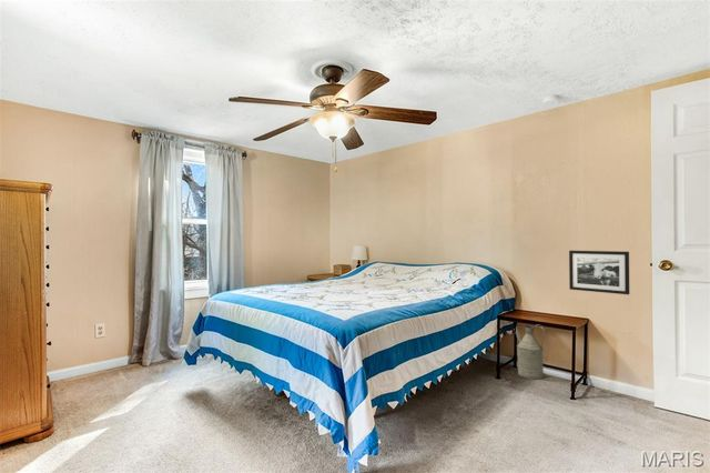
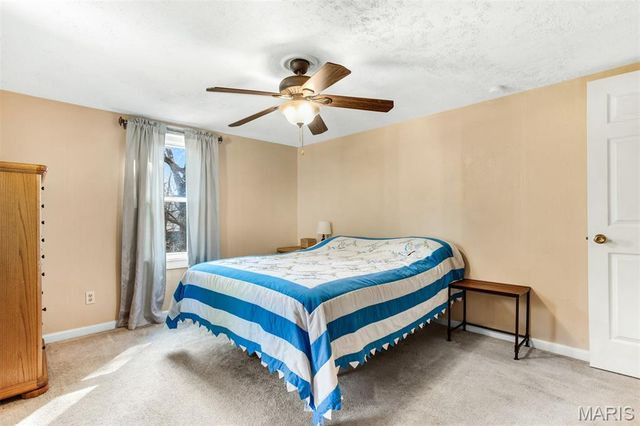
- watering can [515,324,546,381]
- picture frame [568,250,630,295]
